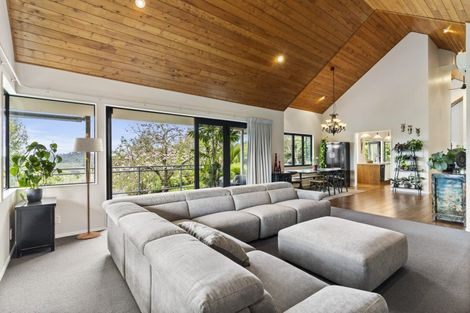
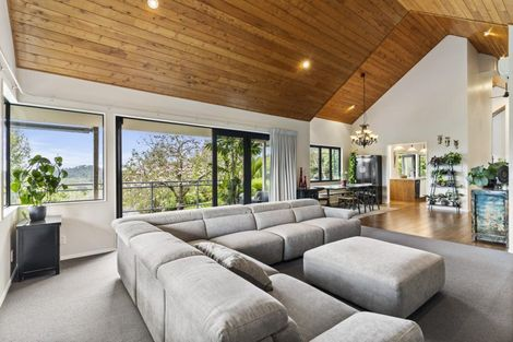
- floor lamp [71,133,104,240]
